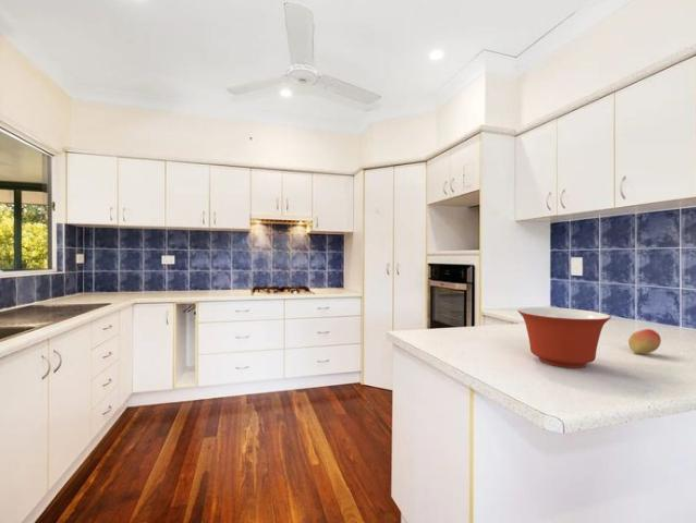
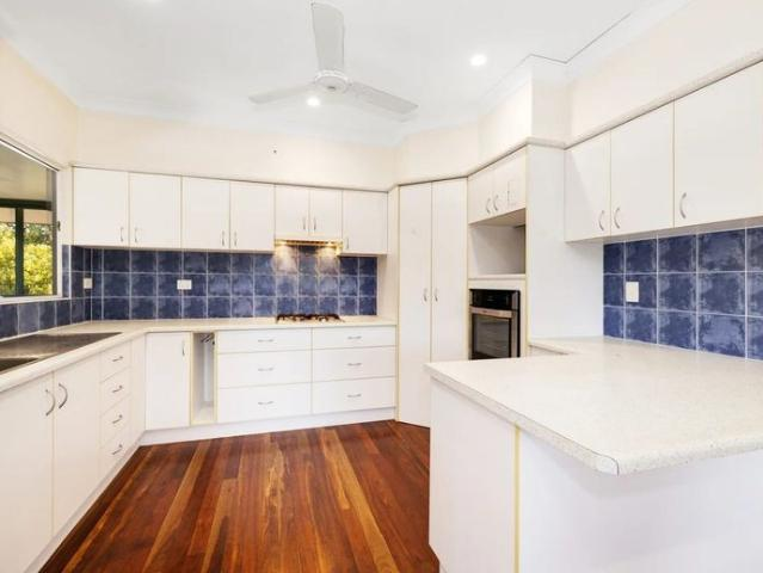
- mixing bowl [517,306,612,369]
- fruit [627,328,662,355]
